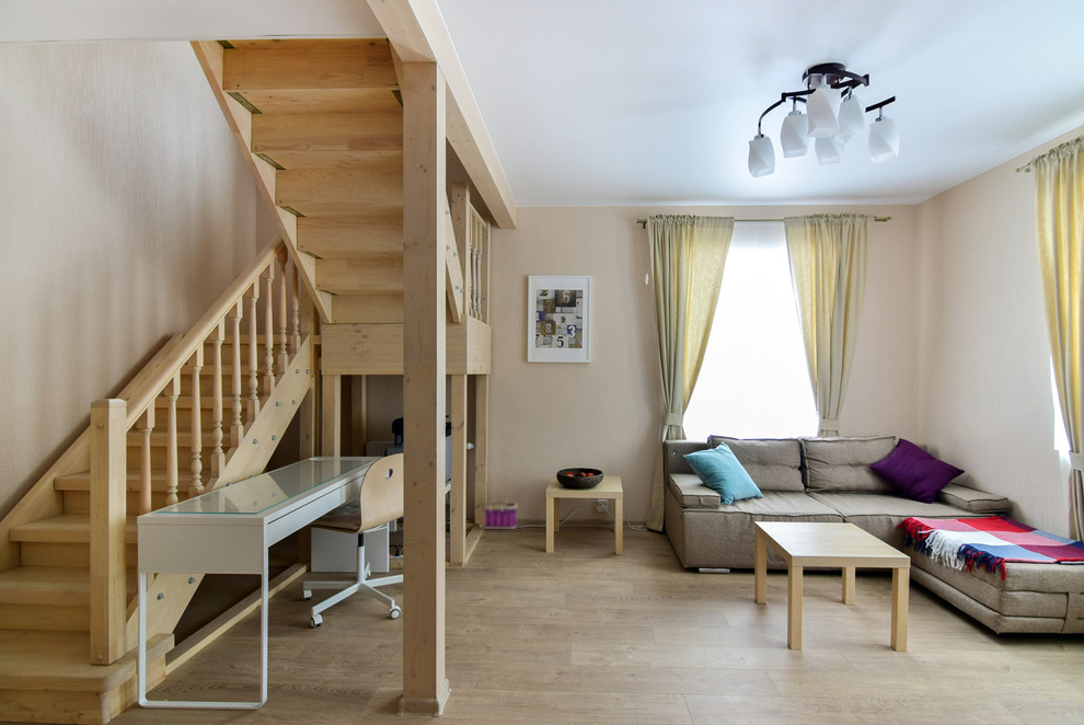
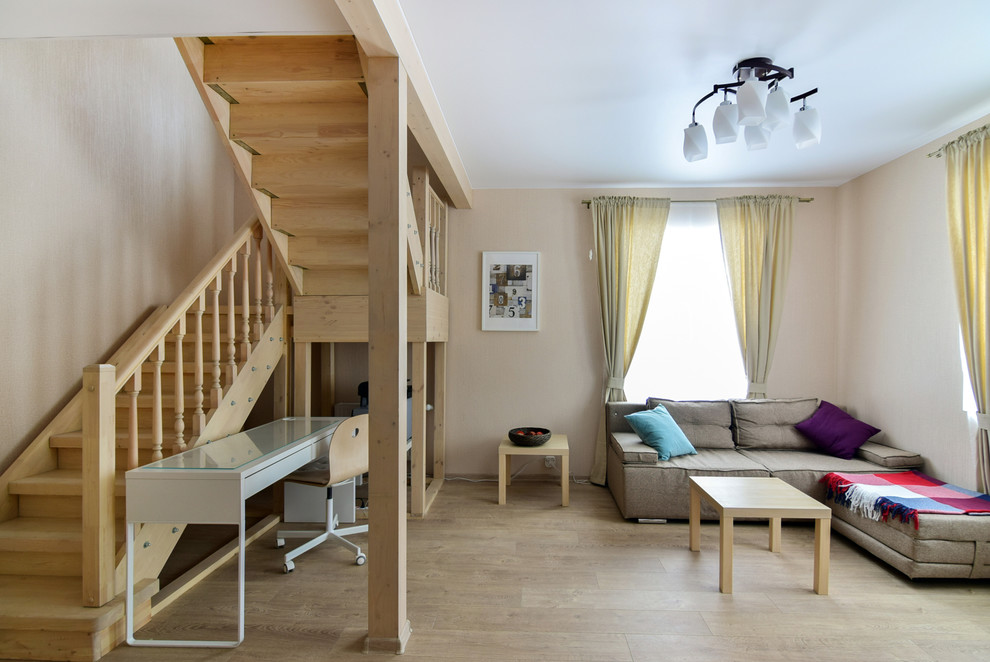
- basket [480,474,518,530]
